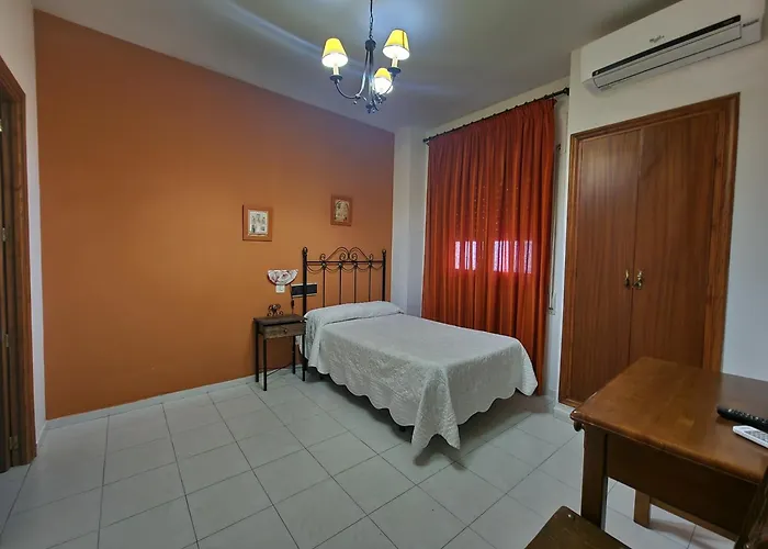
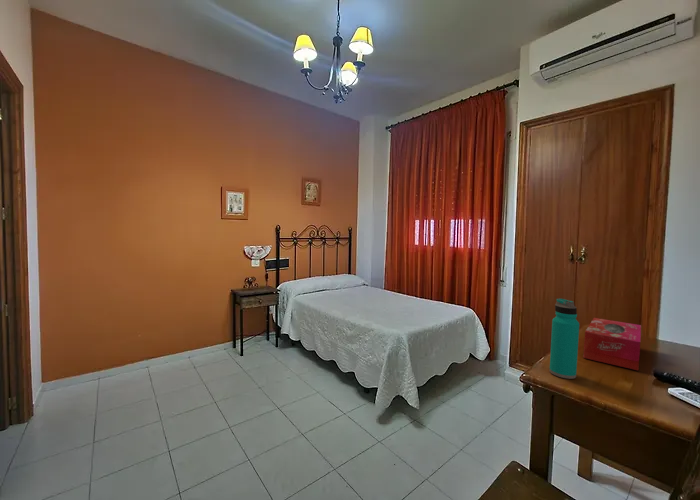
+ tissue box [582,317,642,371]
+ water bottle [548,297,580,380]
